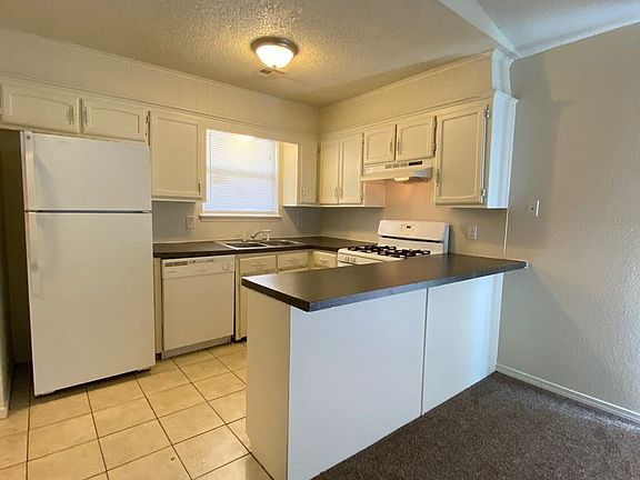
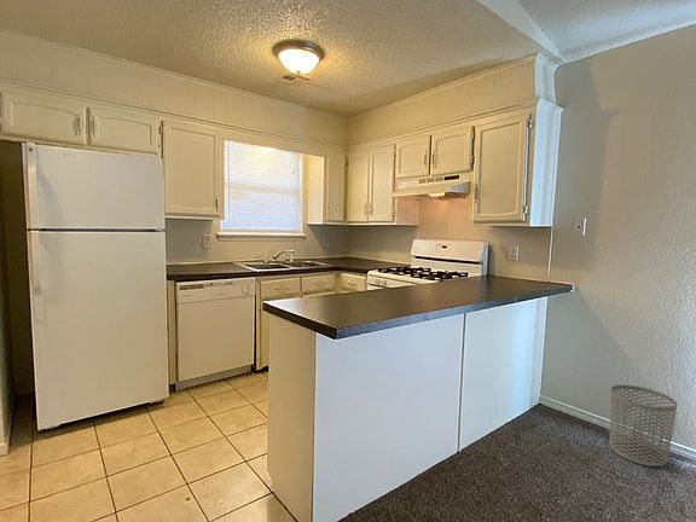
+ waste bin [609,384,678,468]
